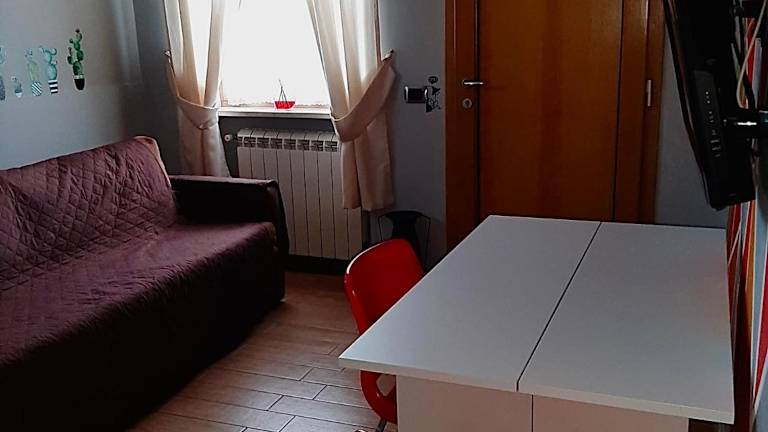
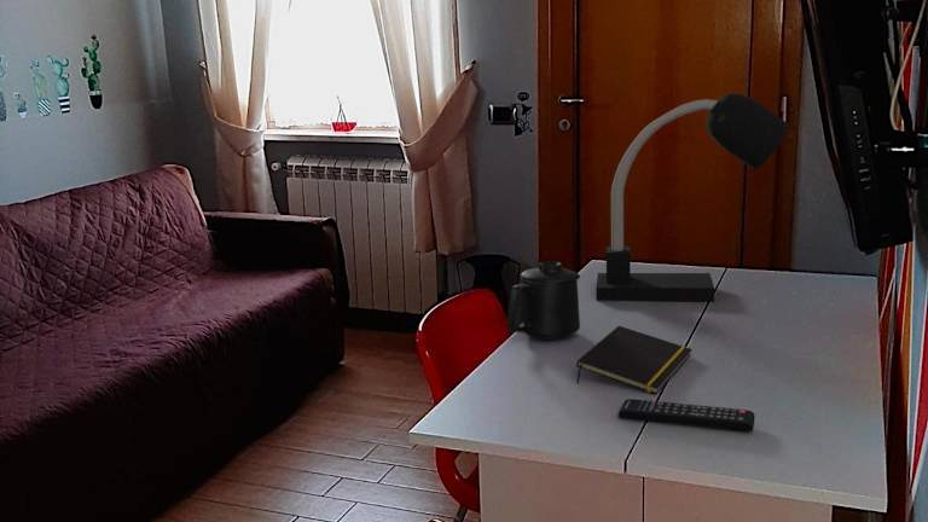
+ mug [507,260,581,341]
+ remote control [617,398,755,433]
+ desk lamp [594,92,790,302]
+ notepad [575,325,694,395]
